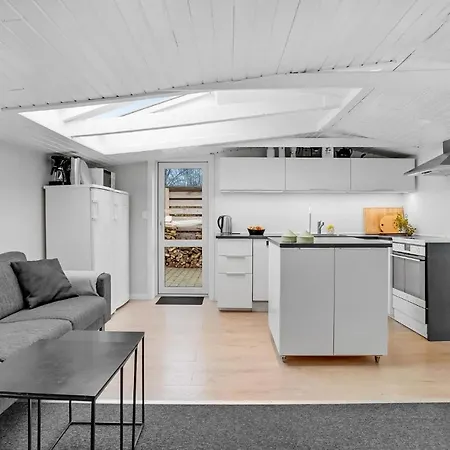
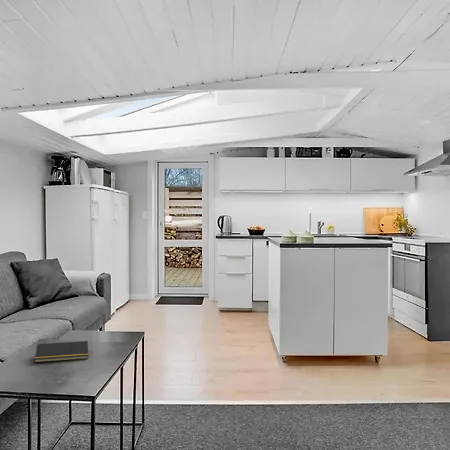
+ notepad [34,340,89,363]
